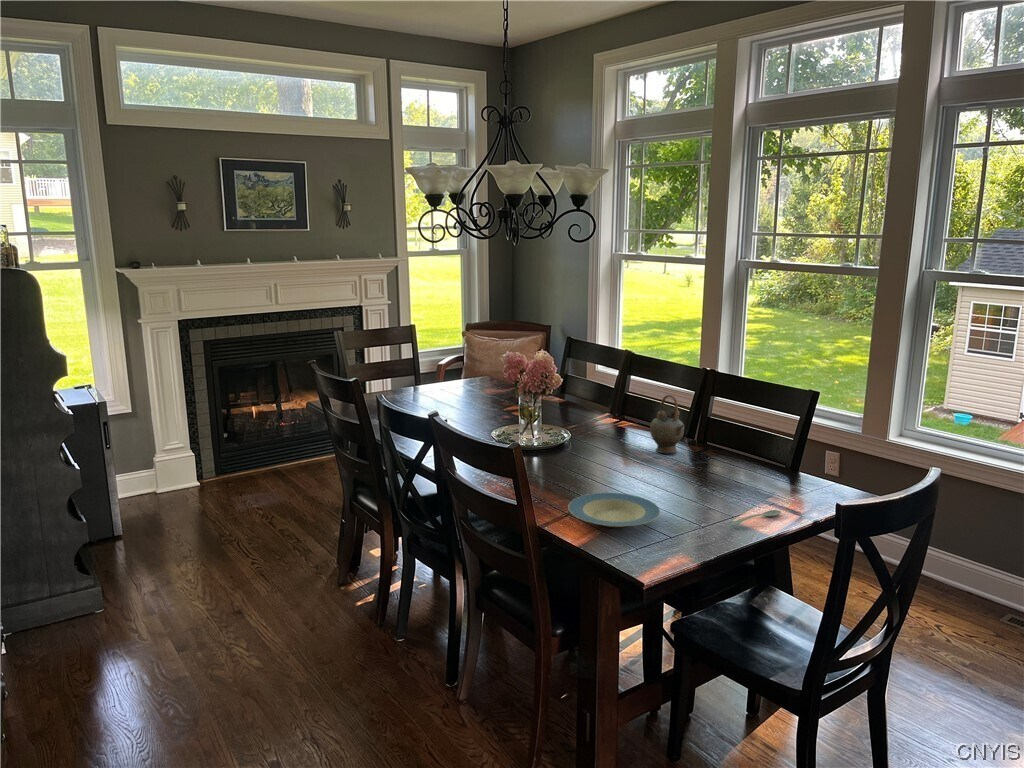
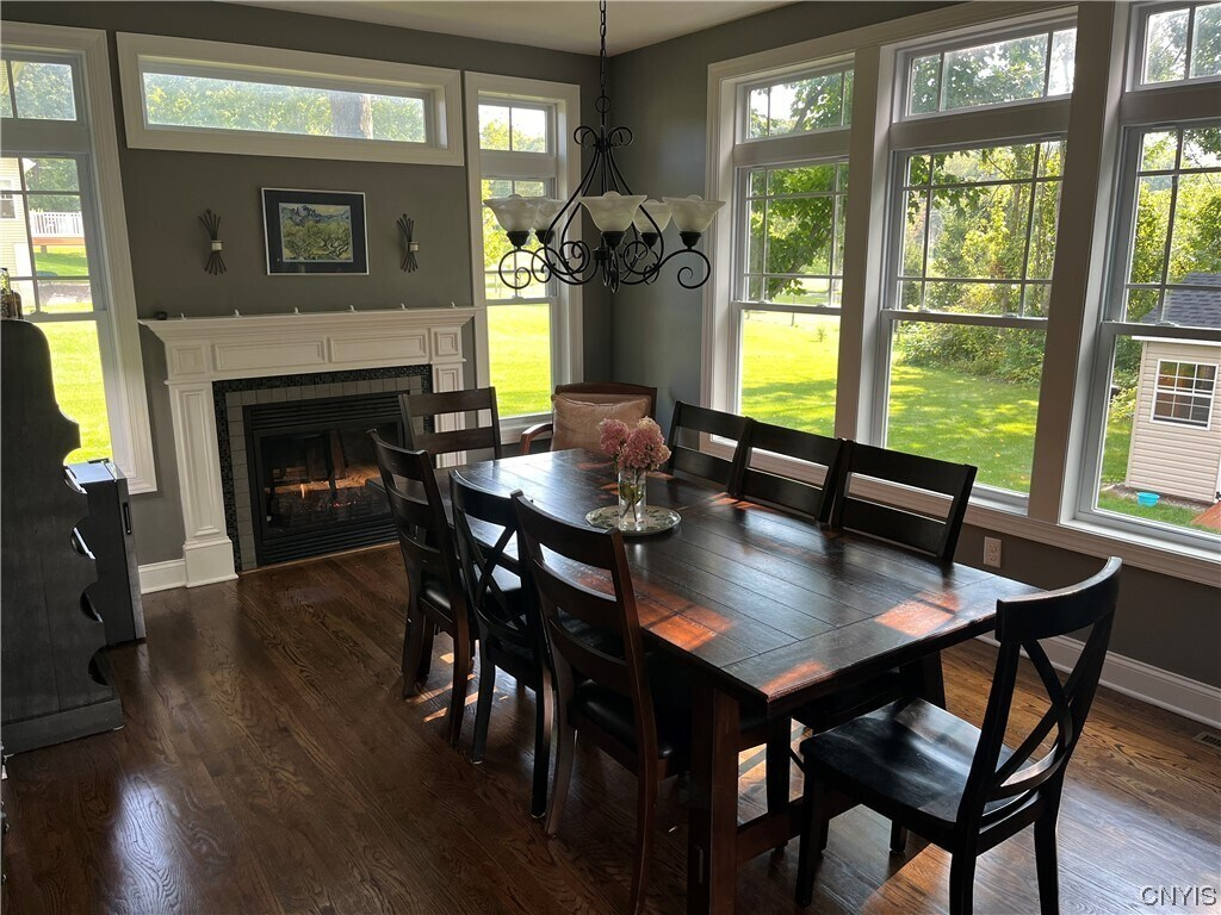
- plate [567,492,661,528]
- teapot [649,394,686,454]
- spoon [729,509,782,527]
